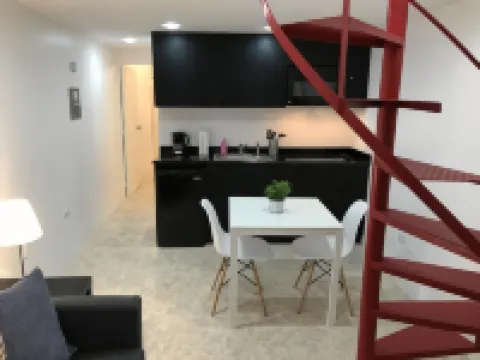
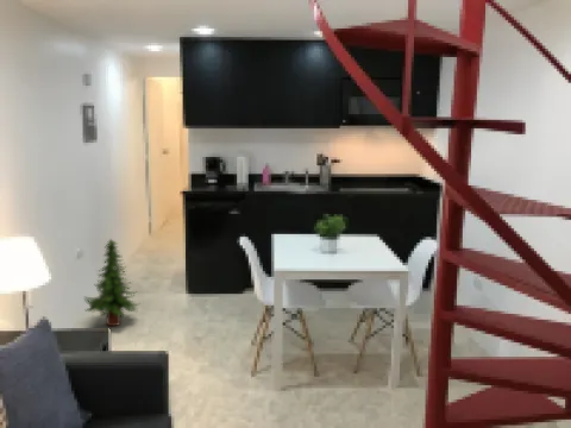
+ tree [82,238,140,327]
